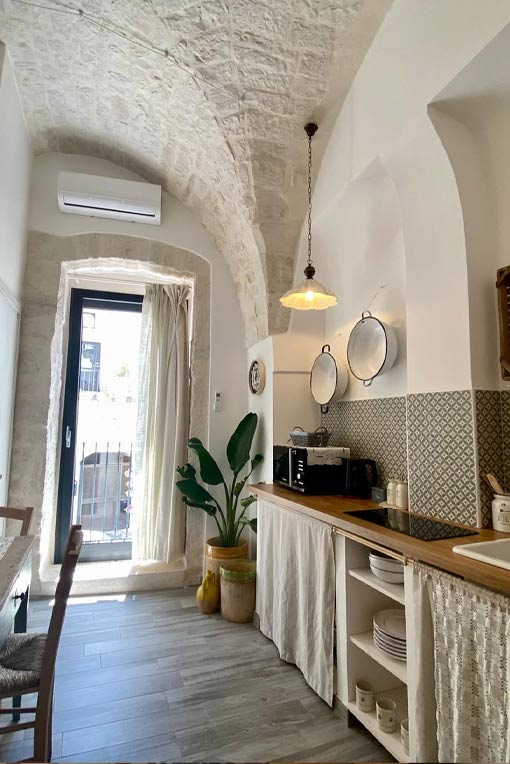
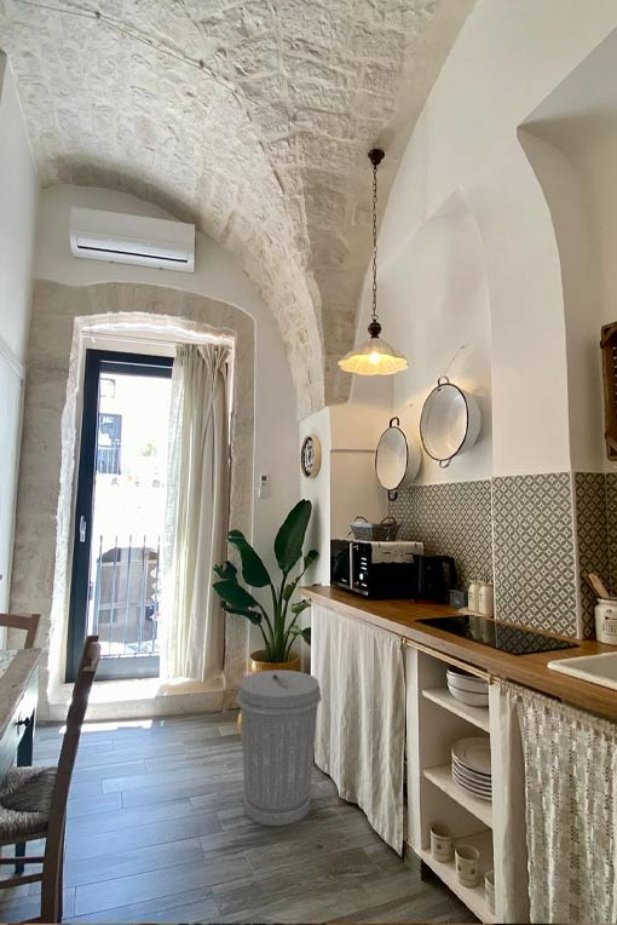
+ trash can [236,668,323,827]
